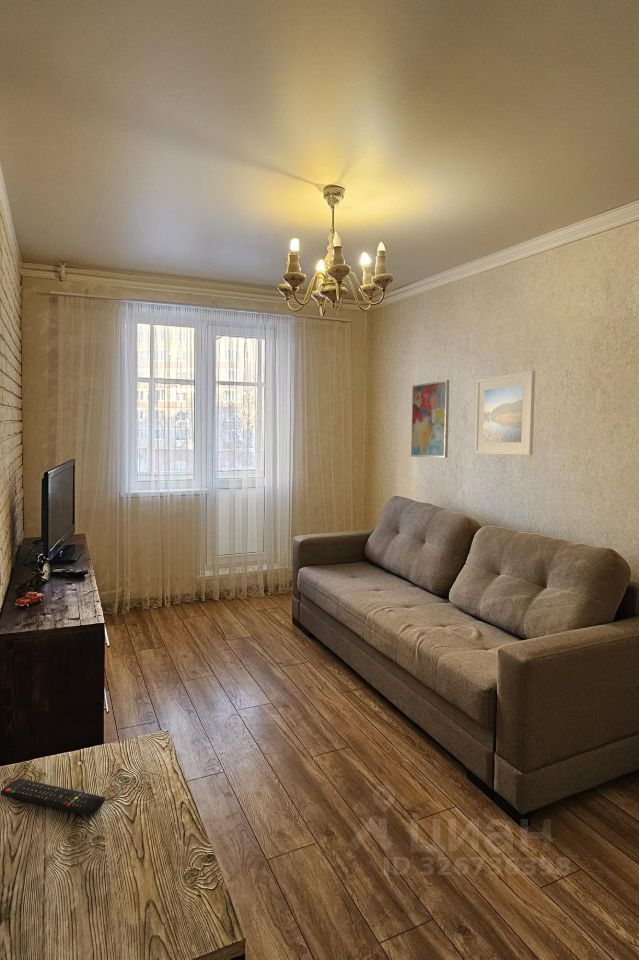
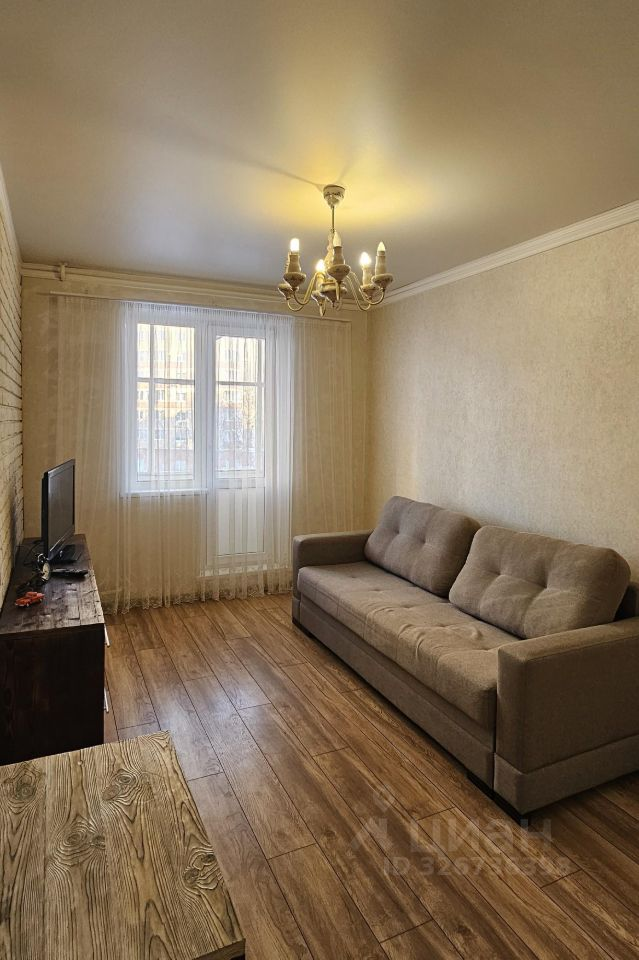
- remote control [0,778,106,816]
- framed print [473,369,536,456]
- wall art [410,379,450,459]
